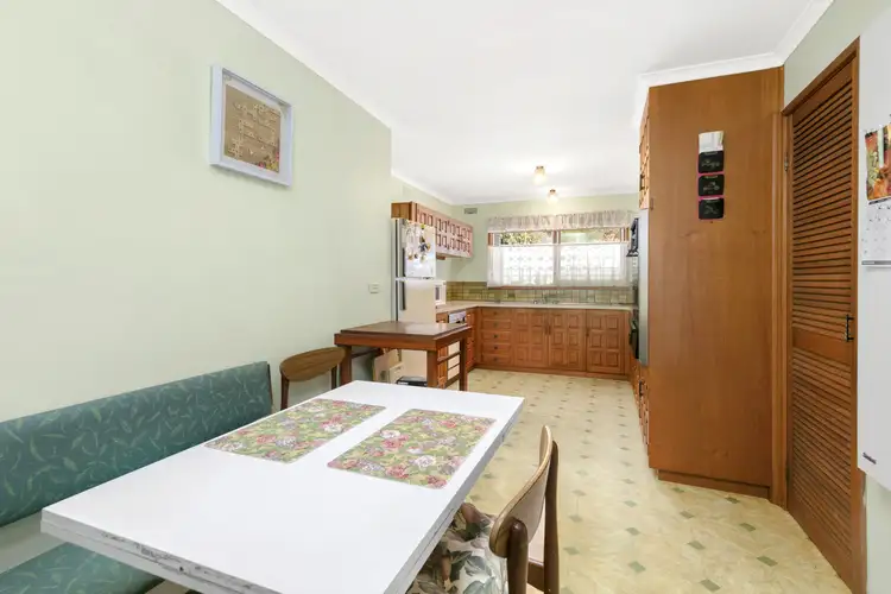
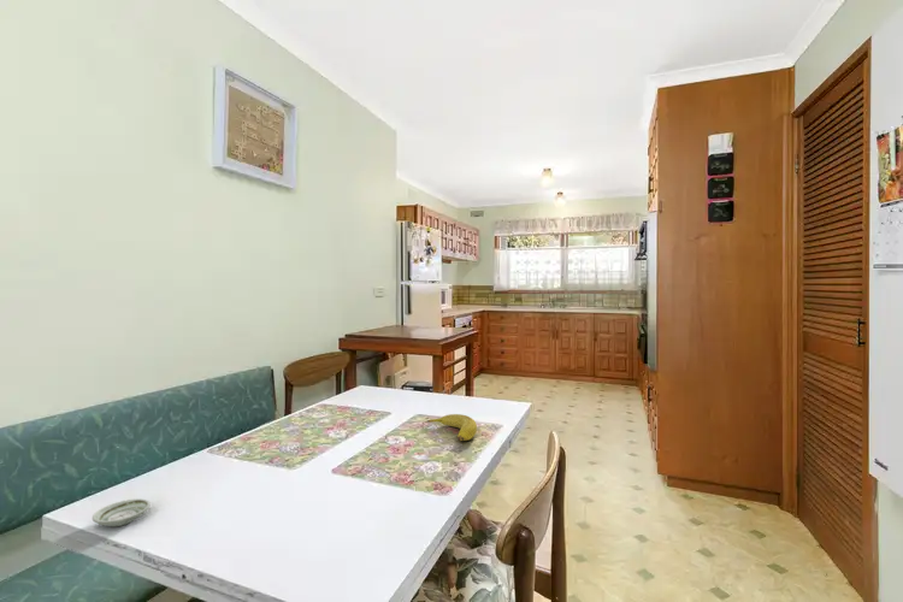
+ fruit [424,413,478,442]
+ saucer [92,497,152,527]
